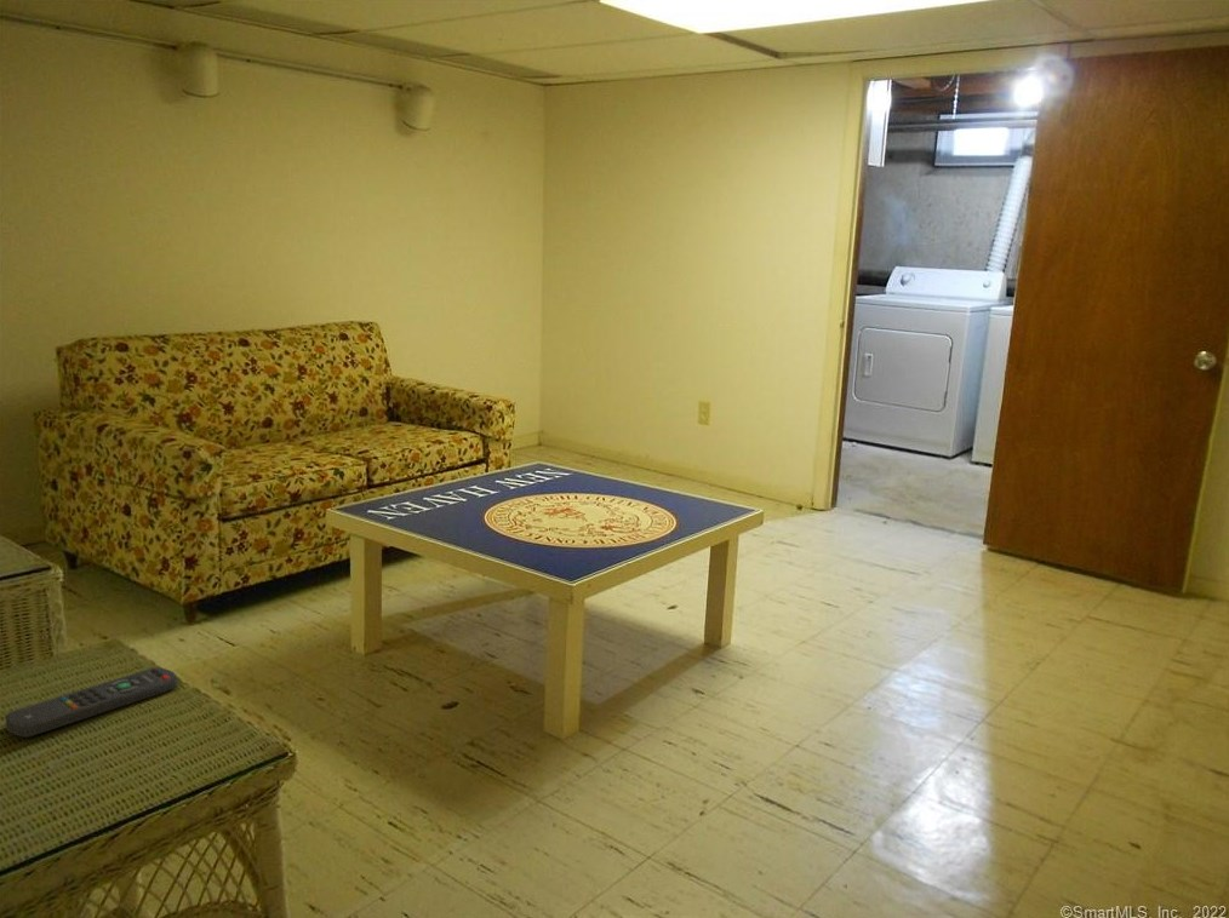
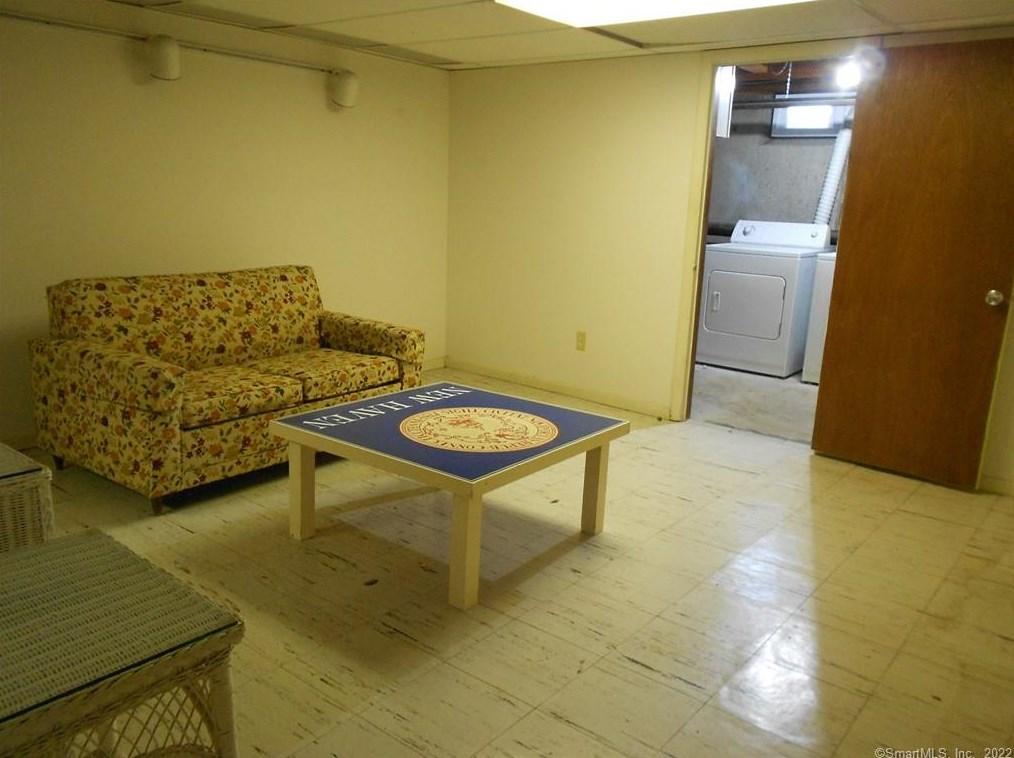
- remote control [5,666,178,739]
